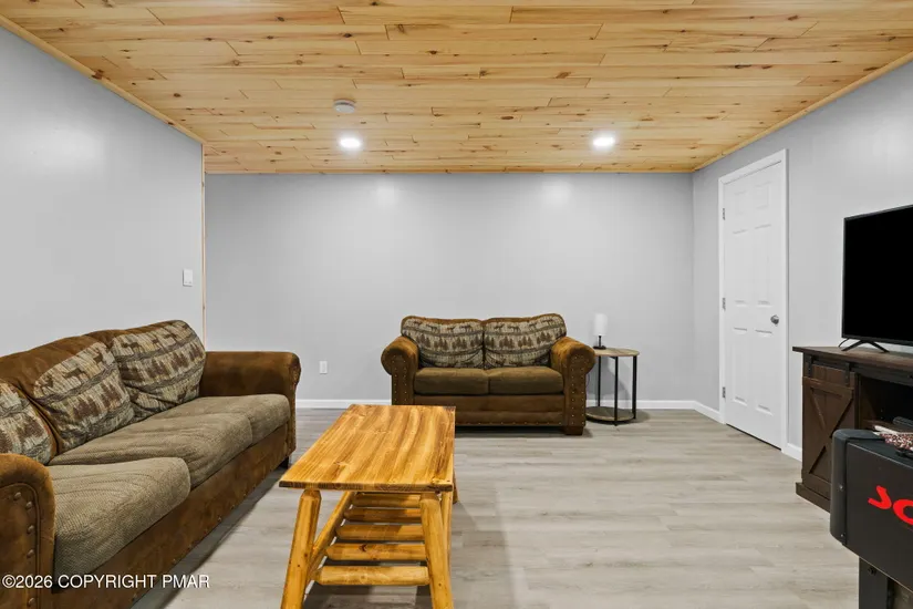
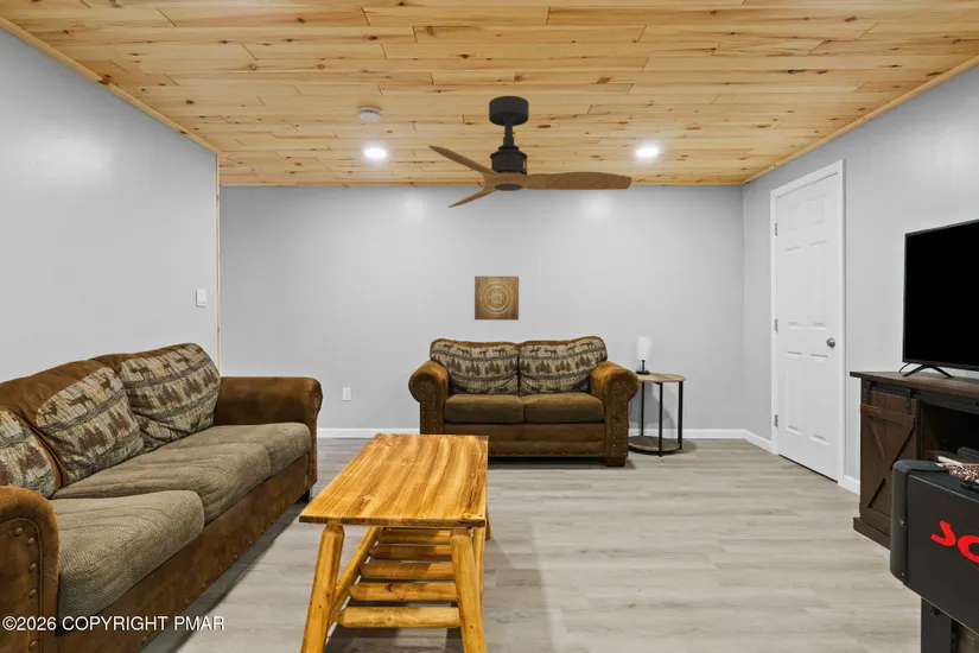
+ ceiling fan [427,95,632,209]
+ wall art [473,275,520,322]
